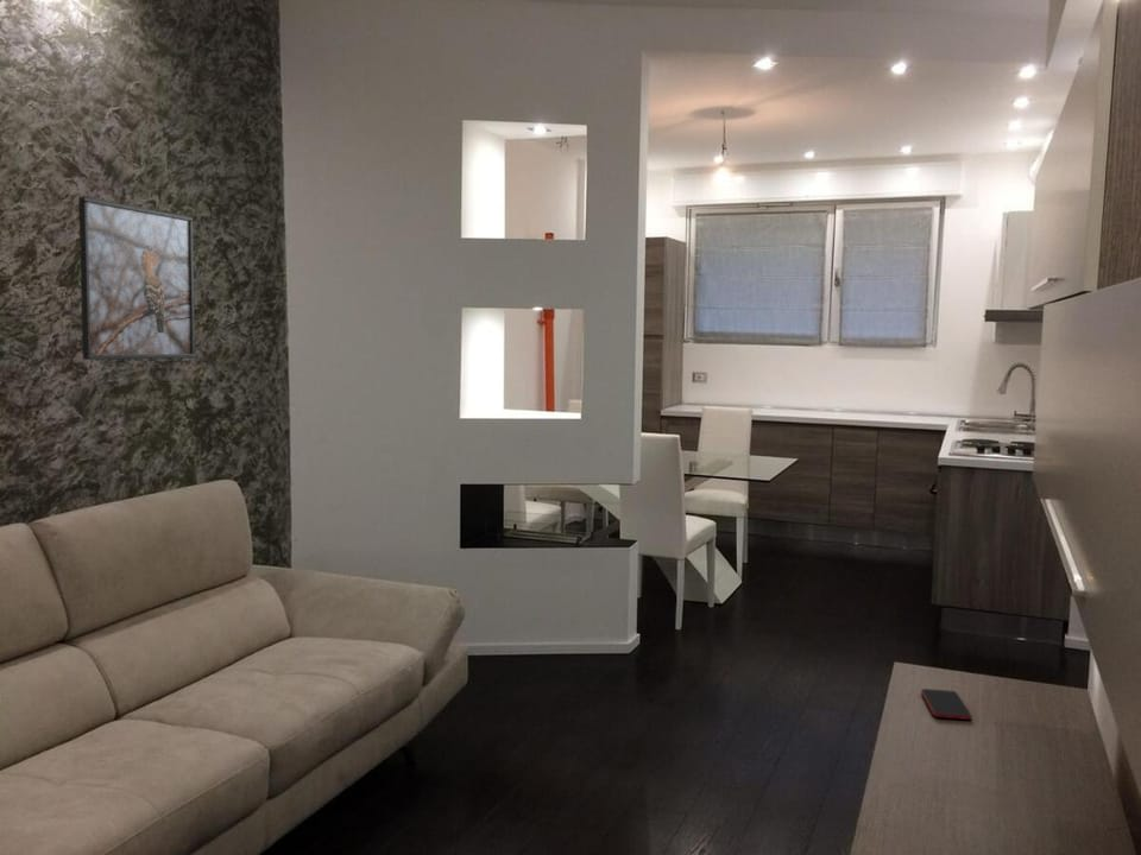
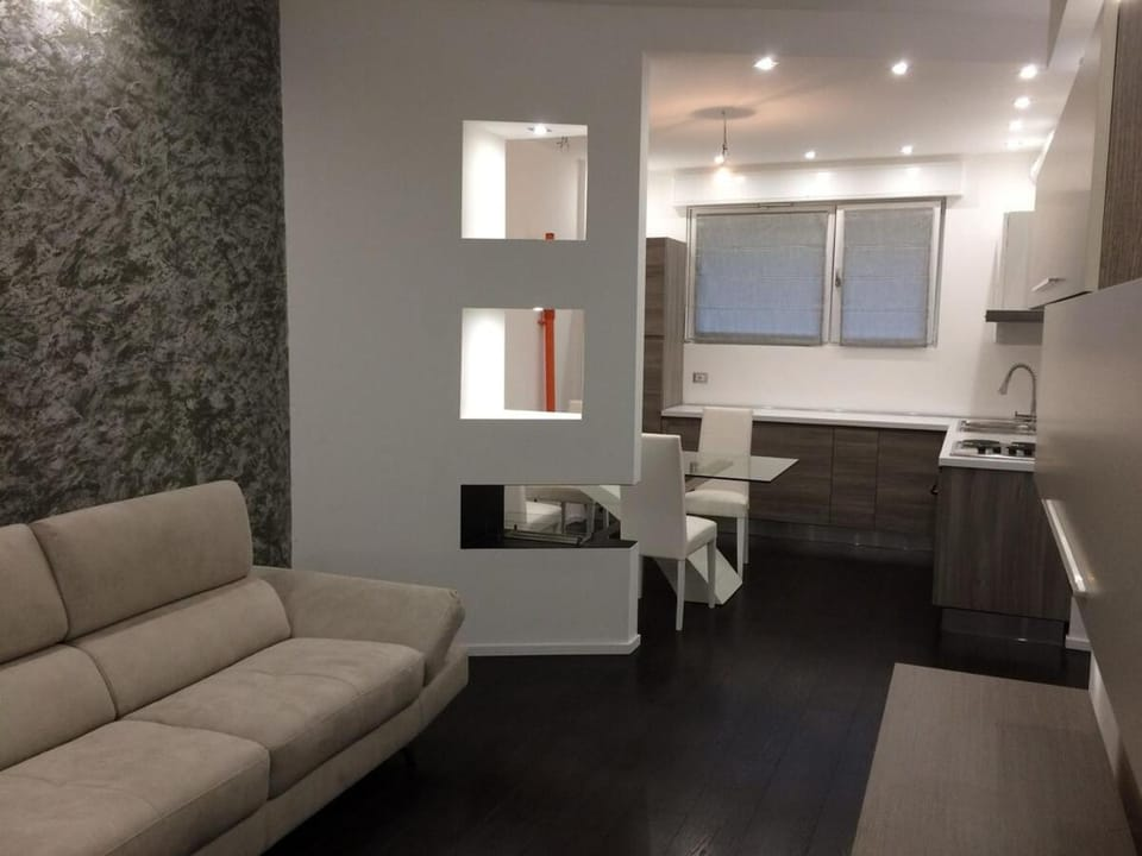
- smartphone [920,688,973,721]
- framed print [77,196,196,361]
